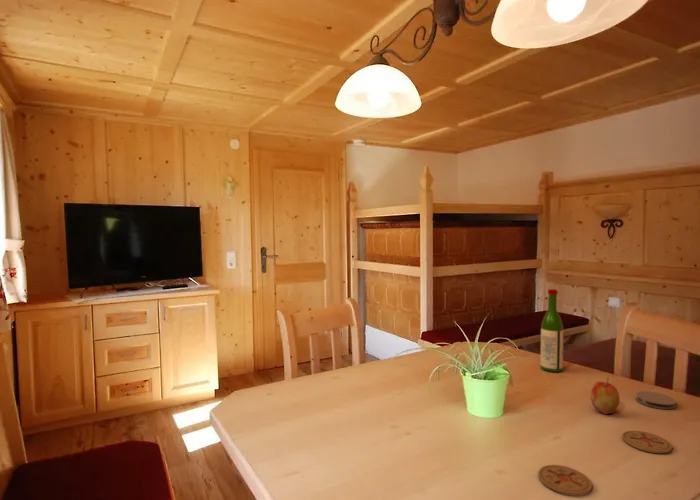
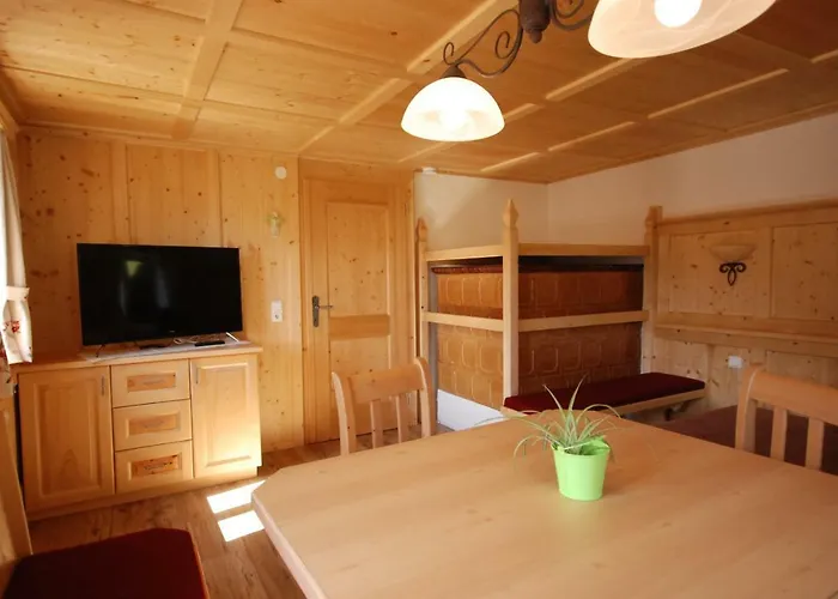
- coaster [635,390,678,410]
- apple [589,377,621,415]
- coaster [537,464,593,497]
- coaster [621,430,673,454]
- wine bottle [540,288,564,373]
